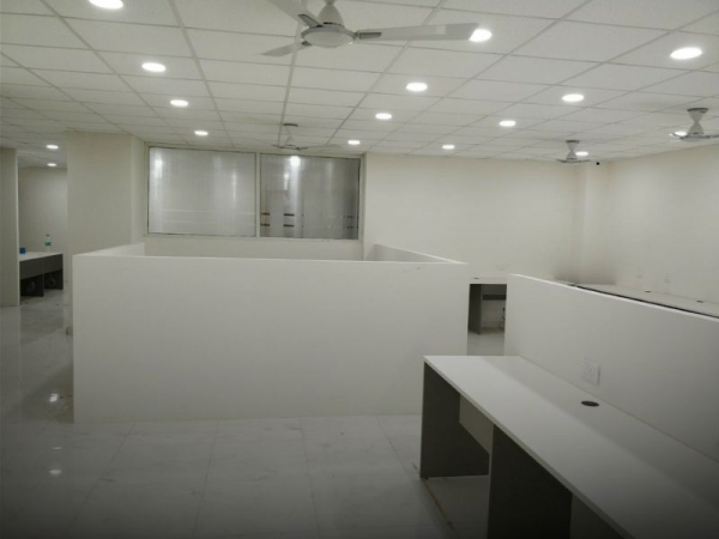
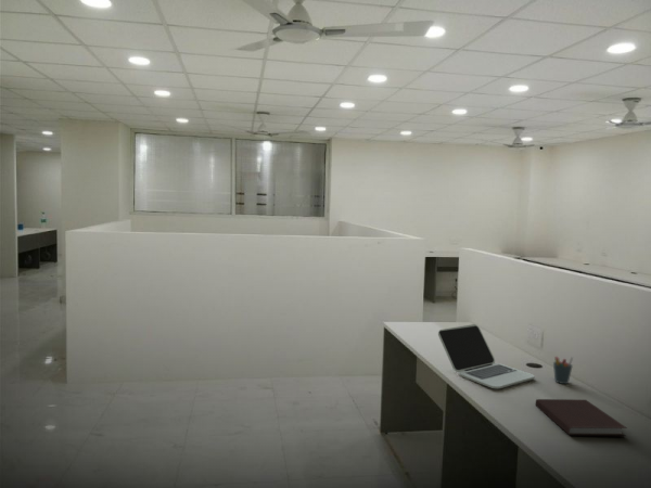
+ notebook [535,398,628,437]
+ pen holder [552,356,574,385]
+ laptop [437,323,536,389]
